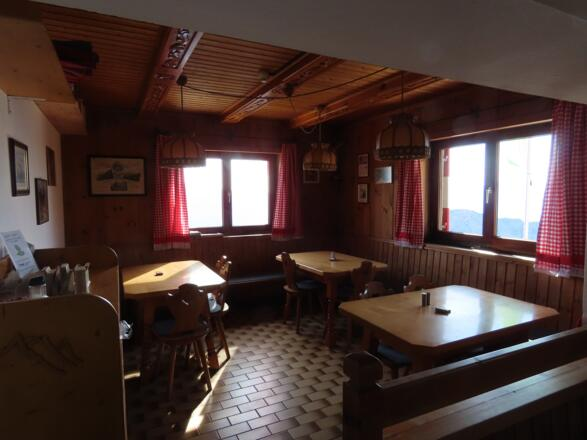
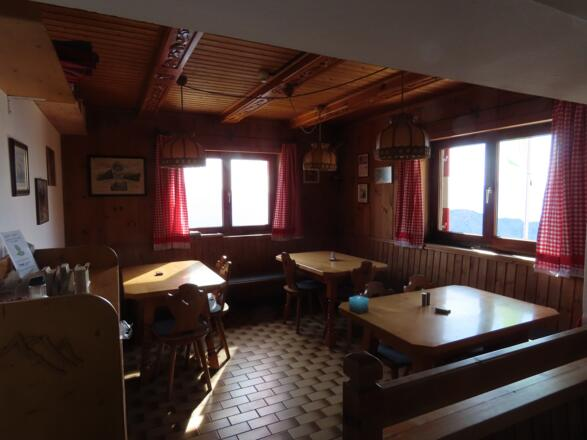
+ candle [348,294,370,315]
